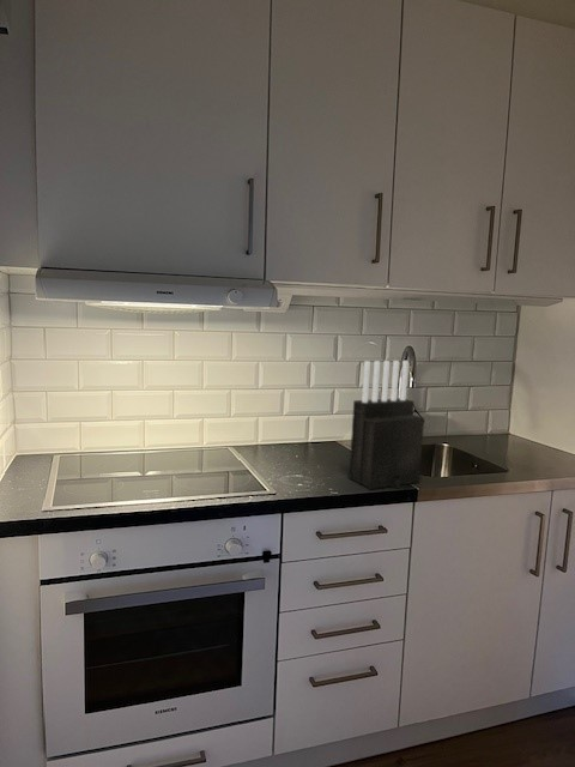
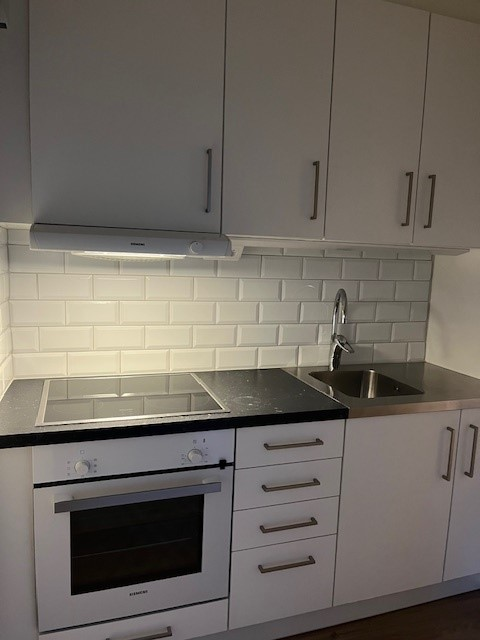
- knife block [347,360,425,490]
